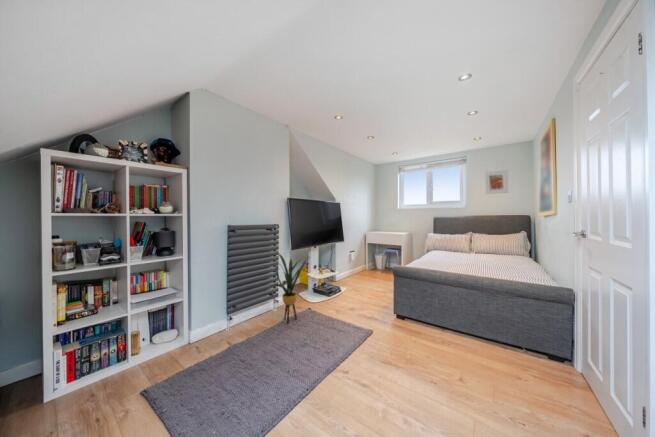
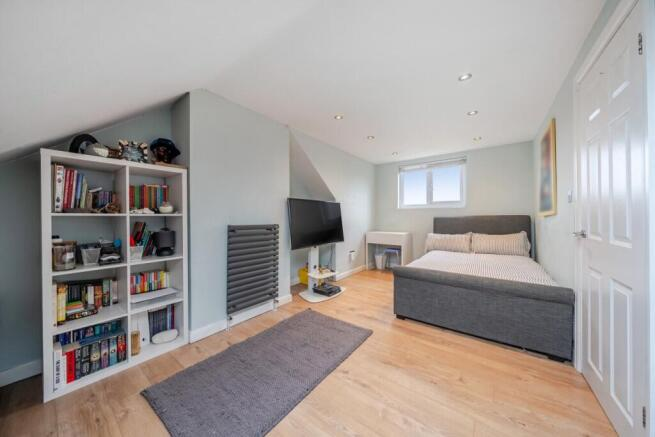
- house plant [268,250,311,324]
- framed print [484,169,509,195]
